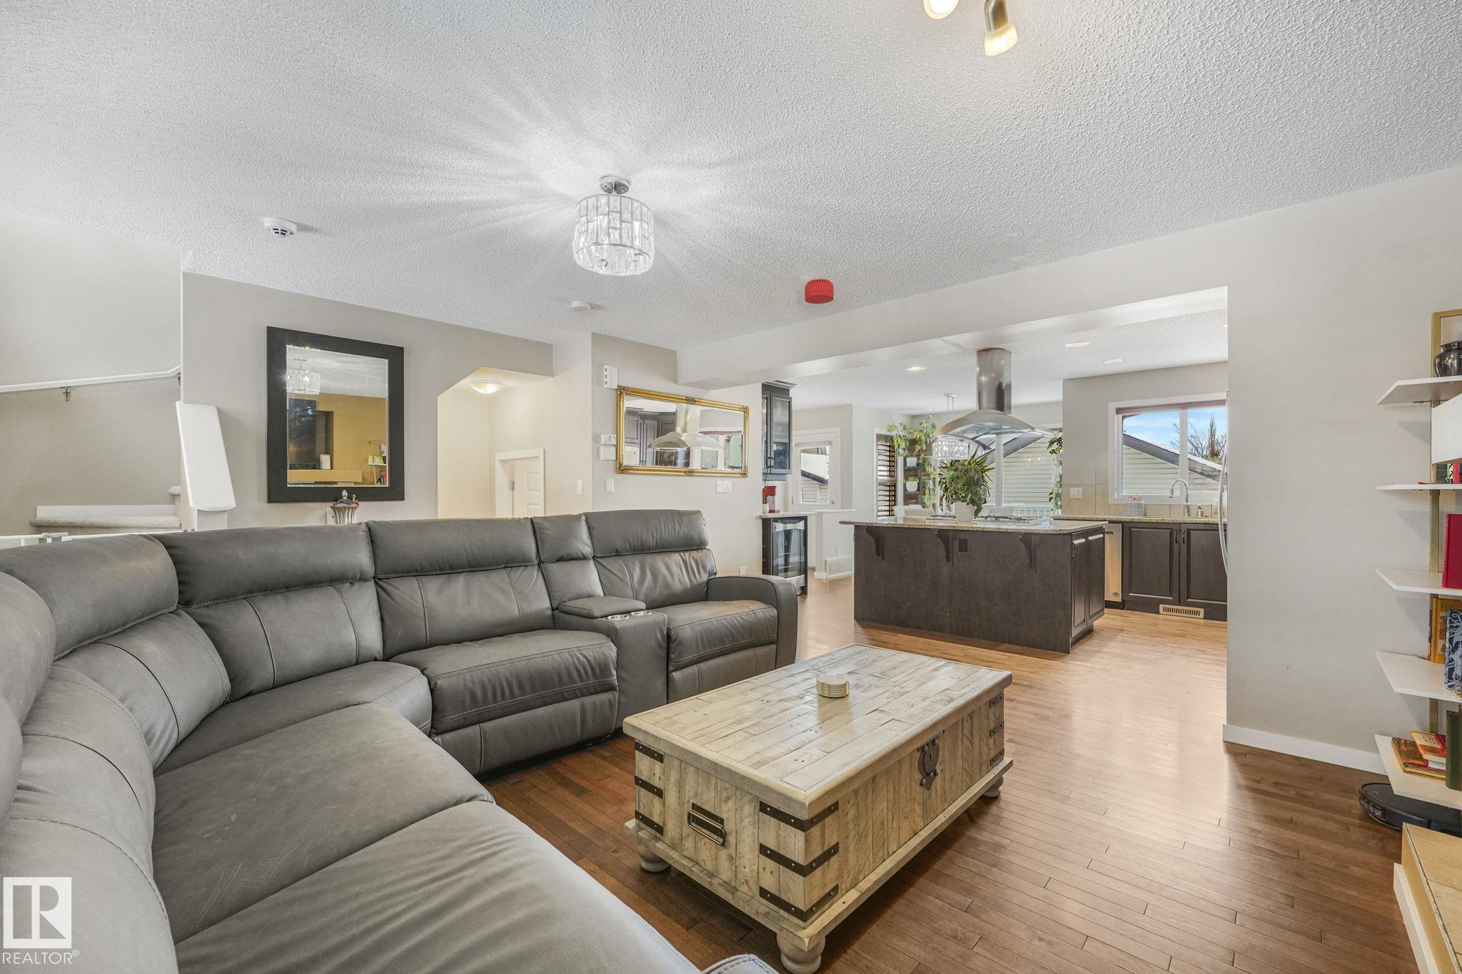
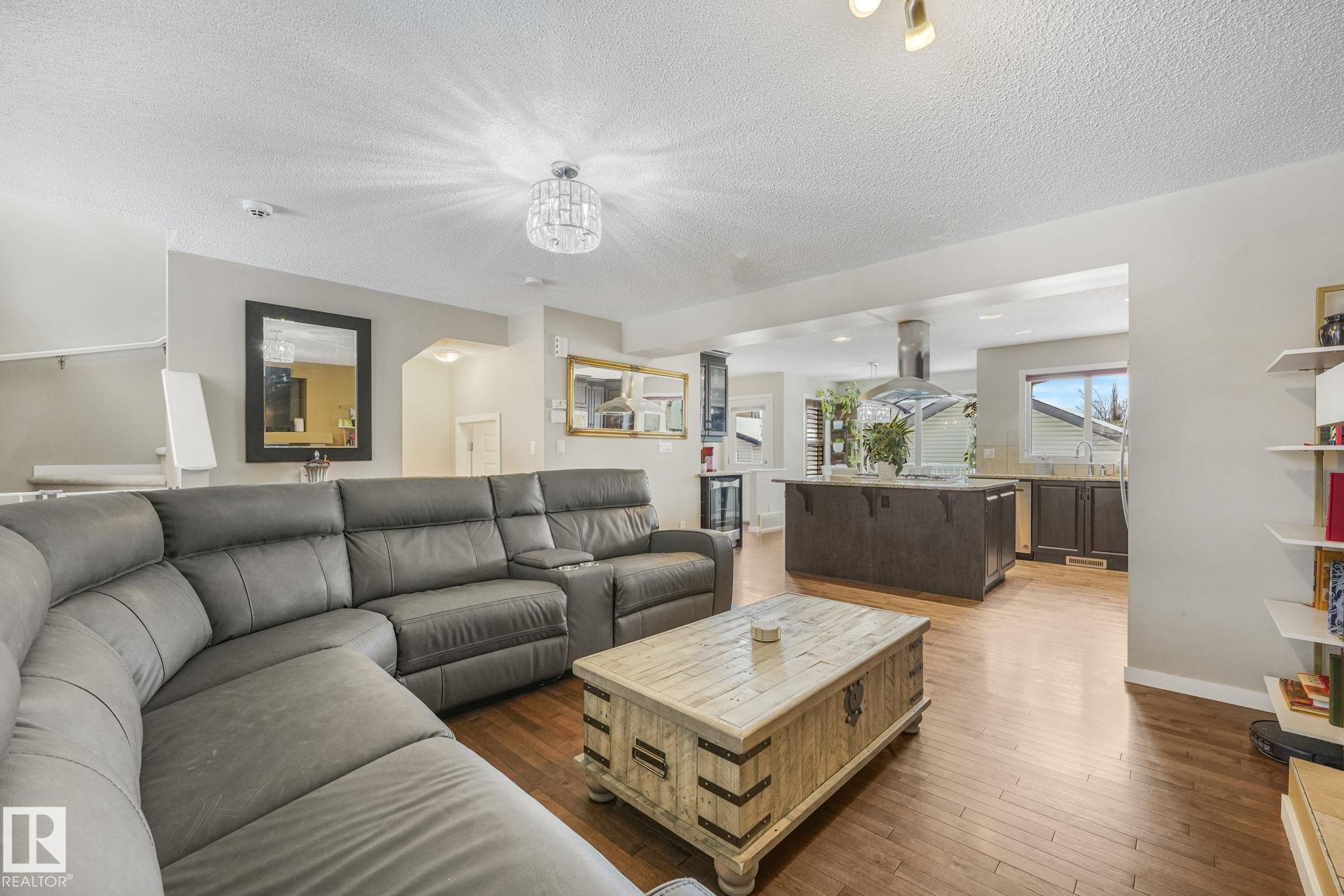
- smoke detector [804,278,834,304]
